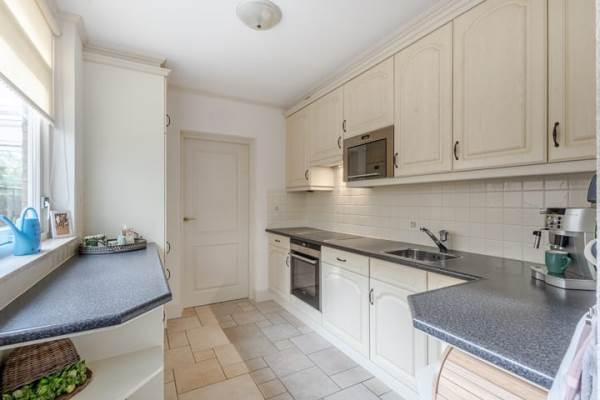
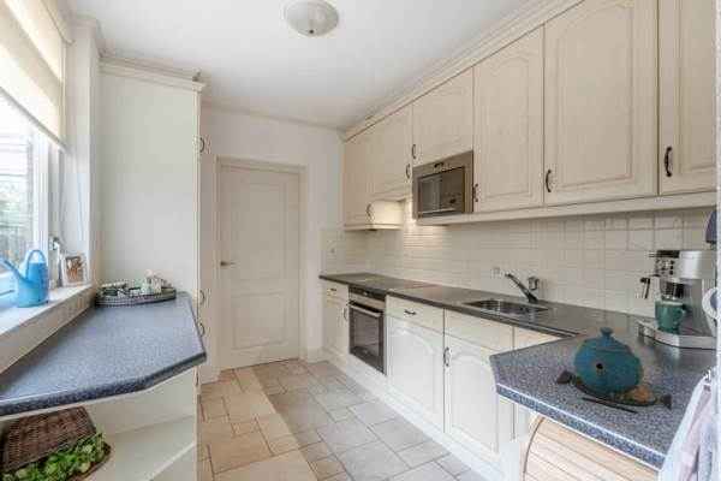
+ teapot [554,326,673,416]
